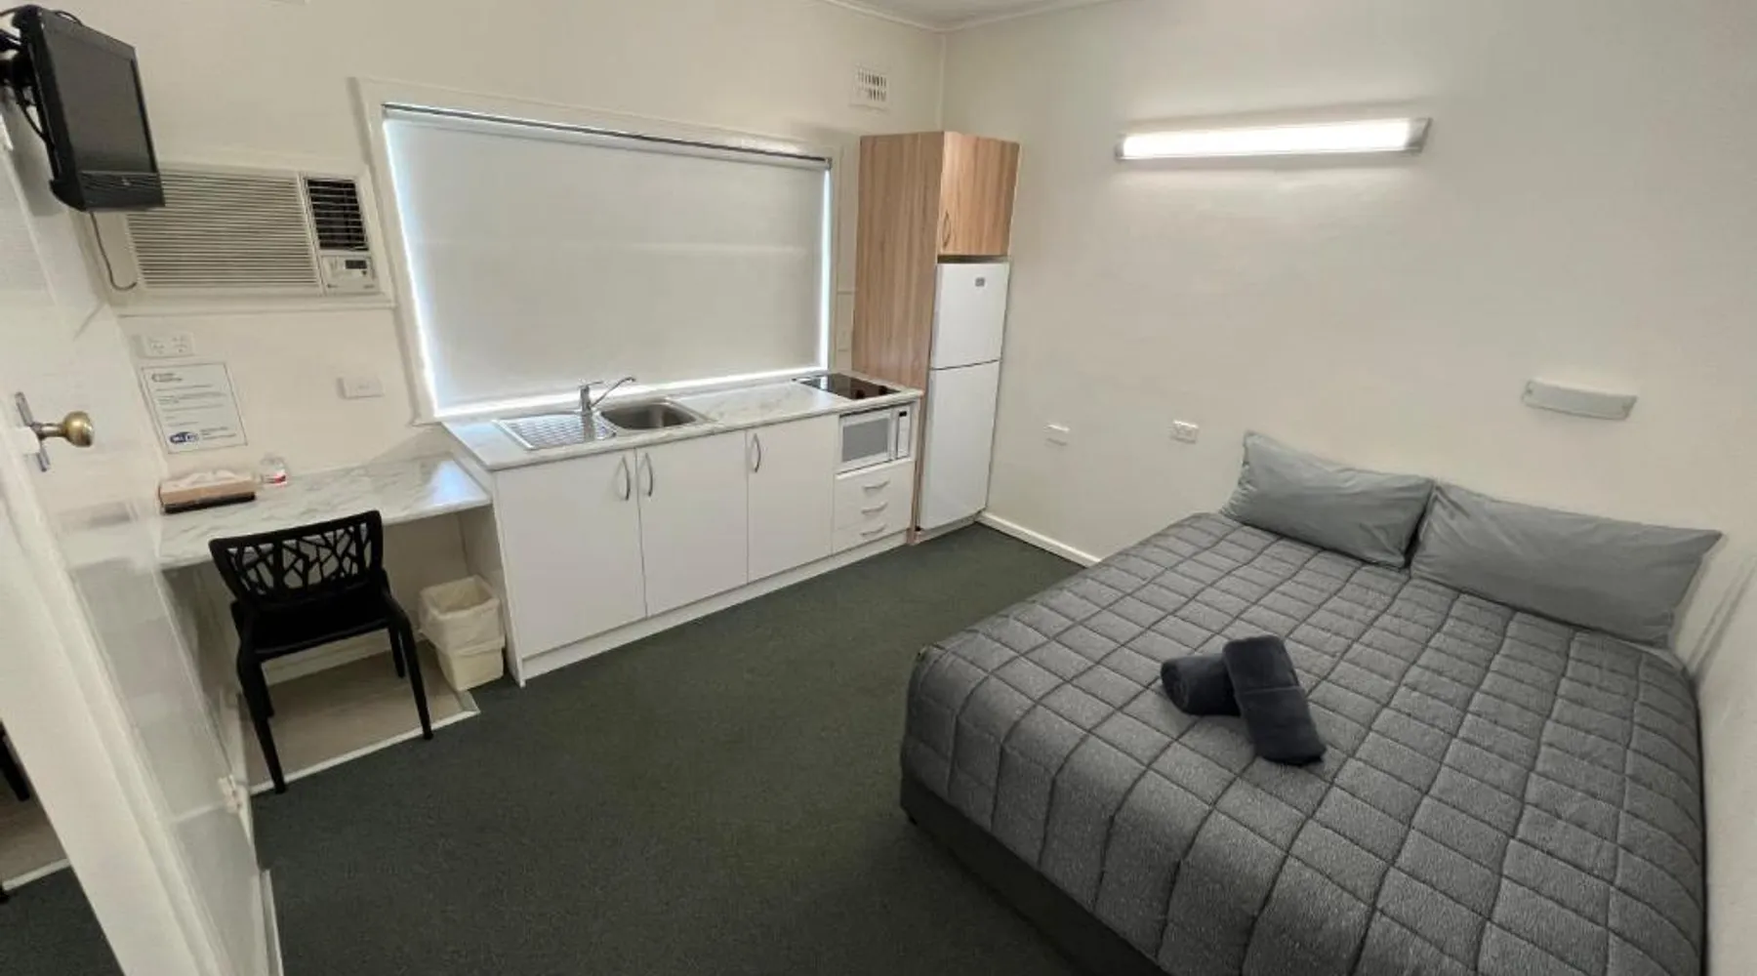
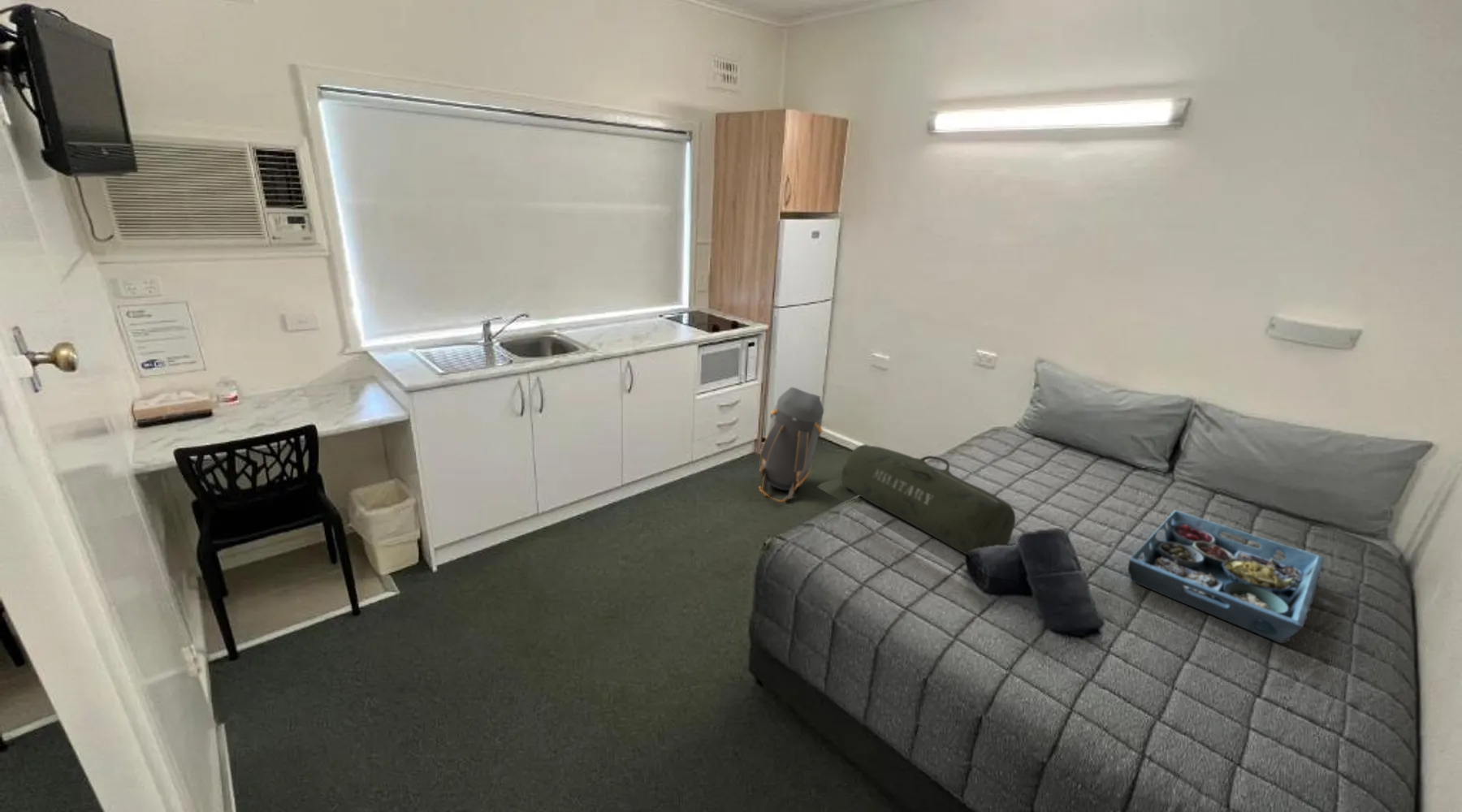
+ serving tray [1127,509,1325,644]
+ duffel bag [840,443,1016,556]
+ backpack [758,387,824,503]
